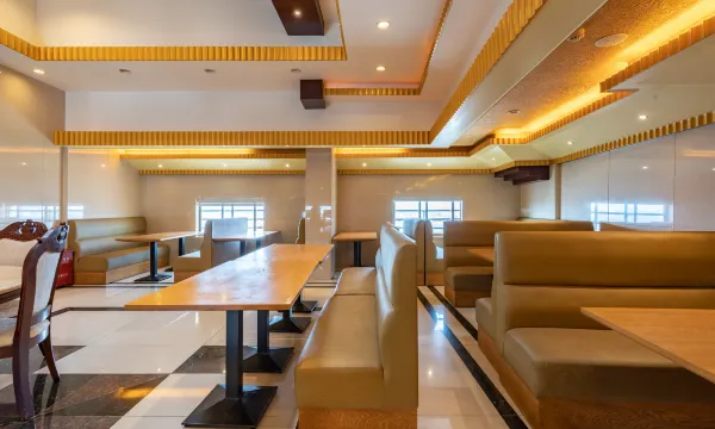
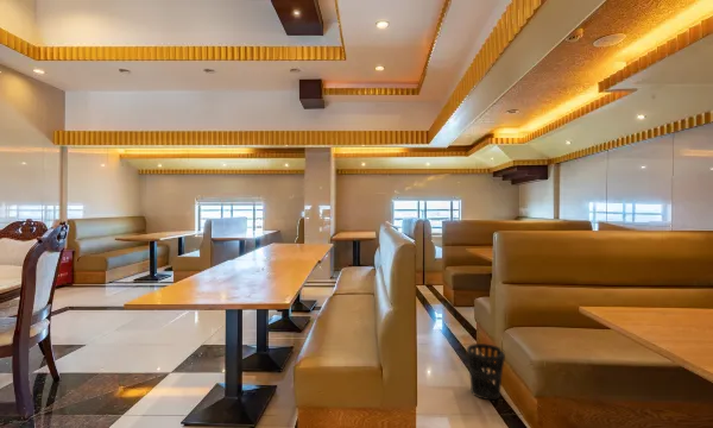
+ wastebasket [466,342,506,401]
